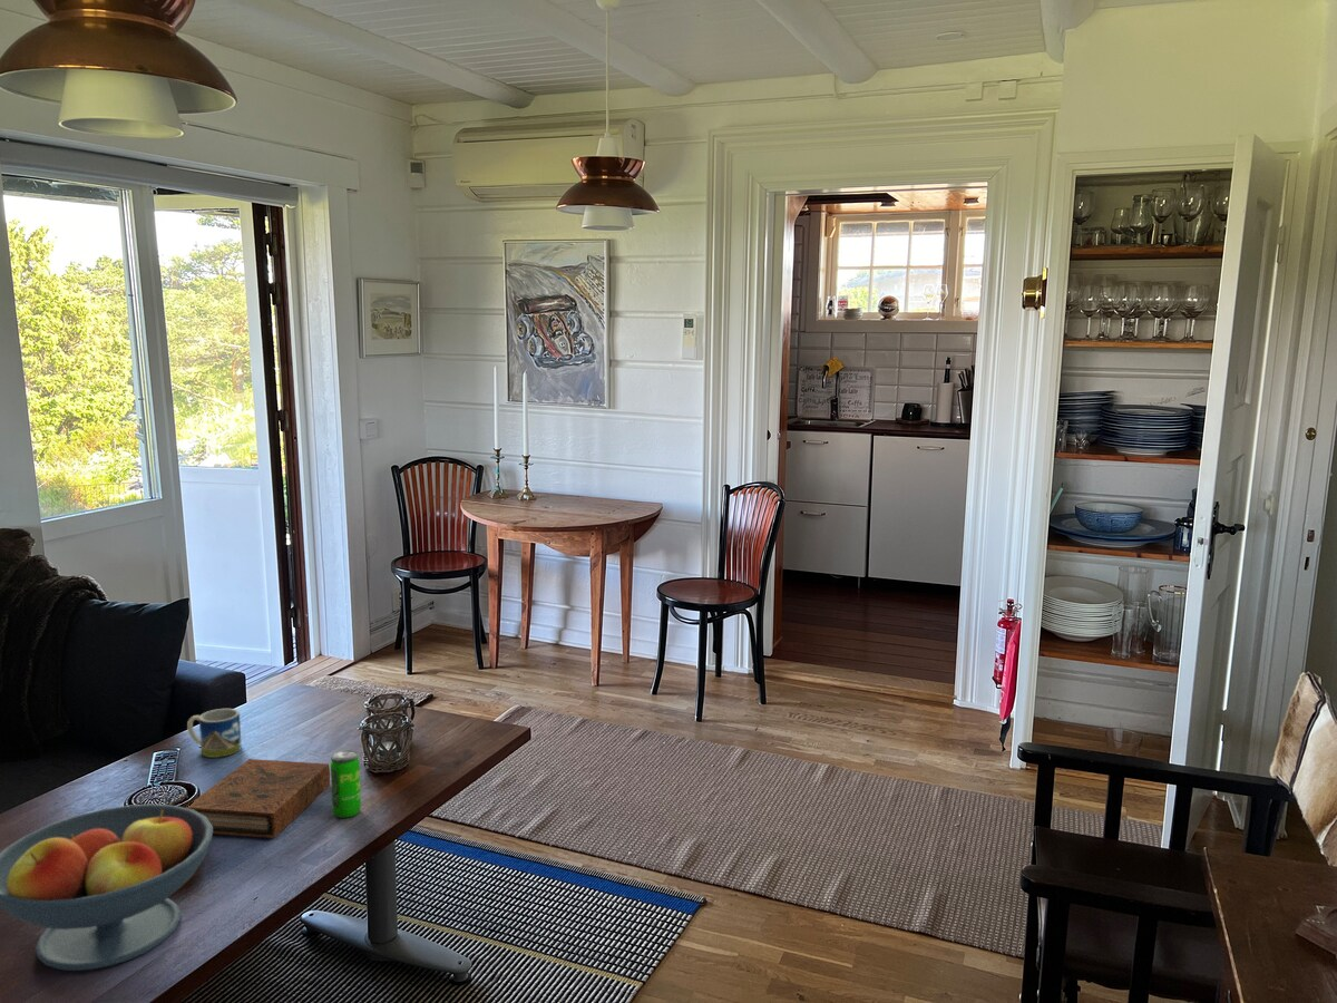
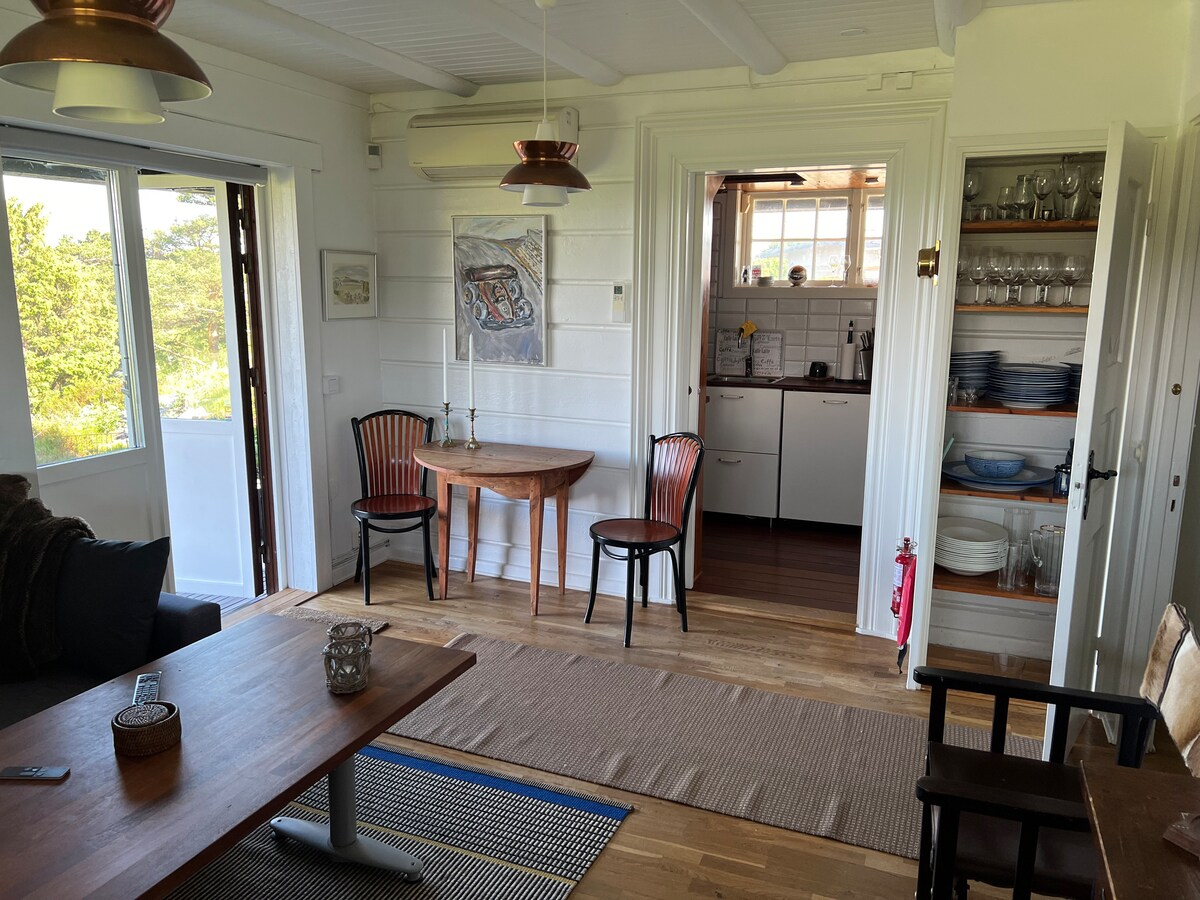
- book [185,758,331,839]
- mug [186,708,243,759]
- beverage can [330,750,362,819]
- fruit bowl [0,804,214,972]
